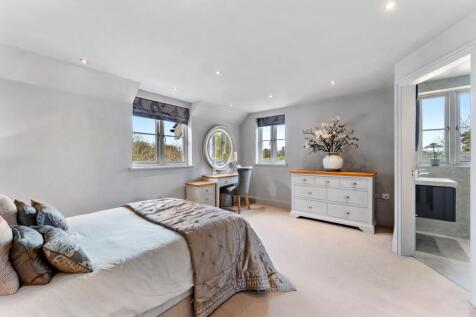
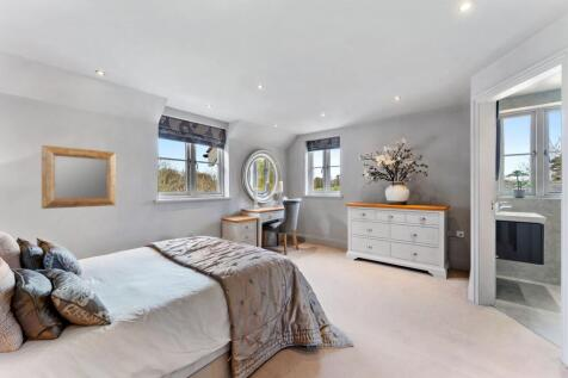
+ mirror [41,144,117,210]
